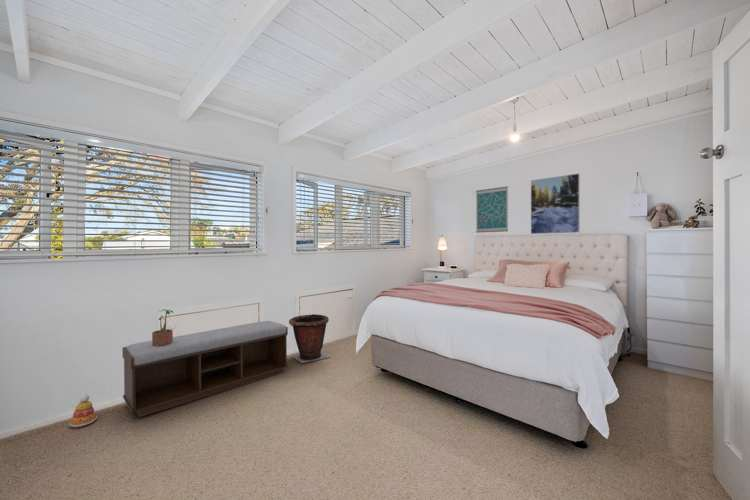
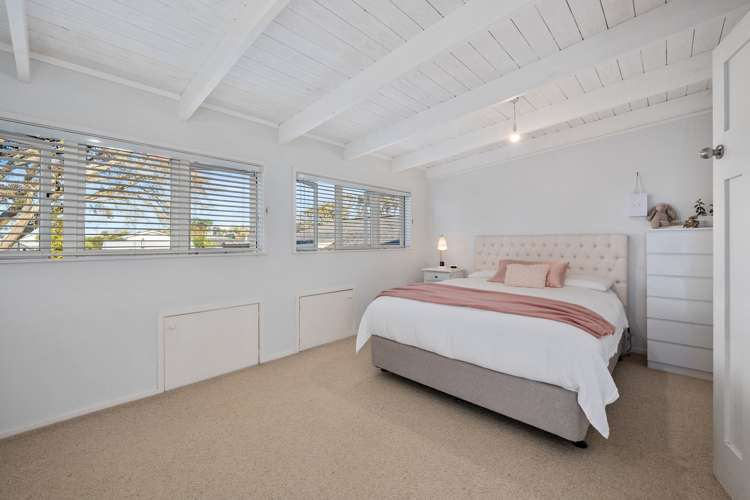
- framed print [530,172,581,235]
- wall art [475,185,509,234]
- stacking toy [68,393,98,428]
- waste bin [288,313,331,364]
- potted plant [151,308,174,346]
- bench [122,320,289,418]
